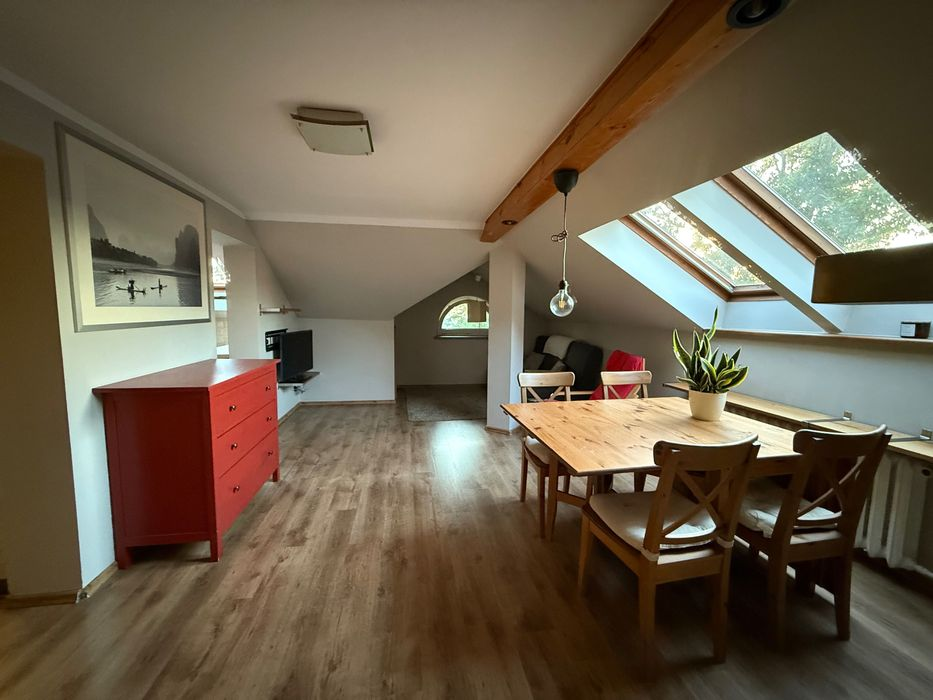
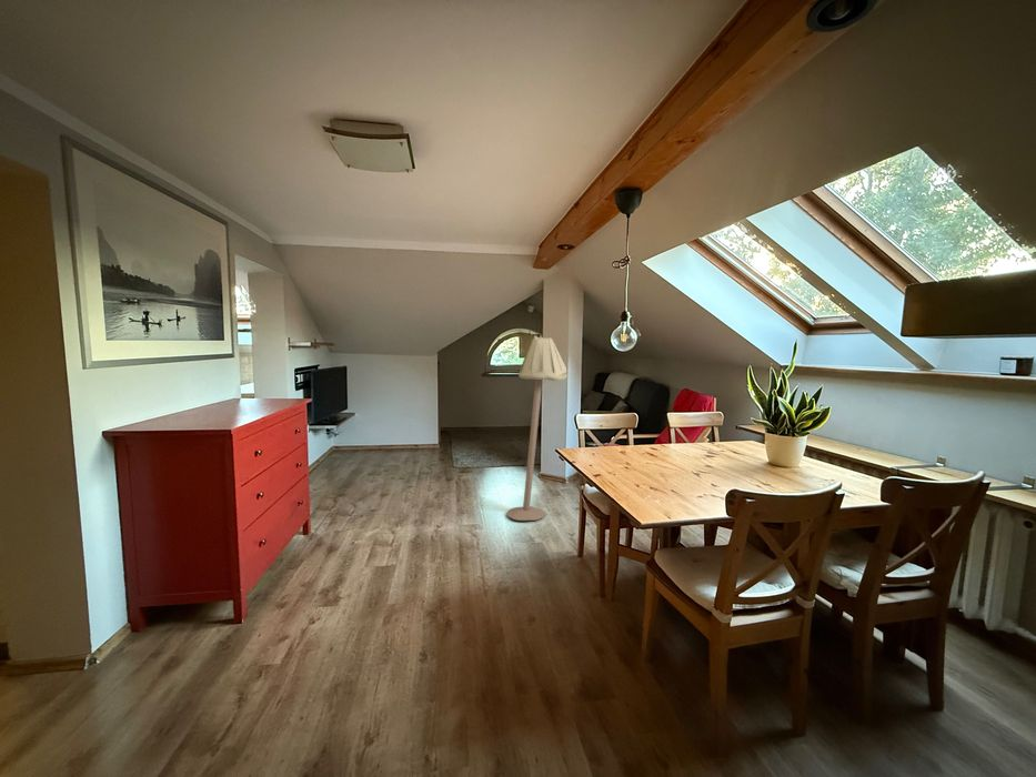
+ floor lamp [506,334,569,522]
